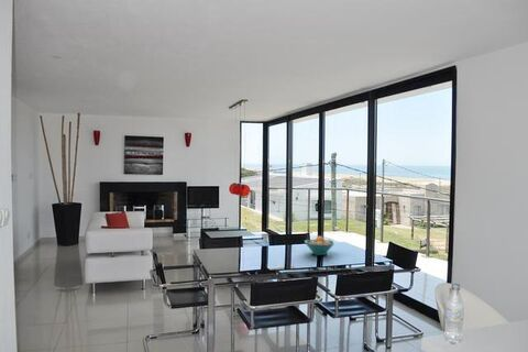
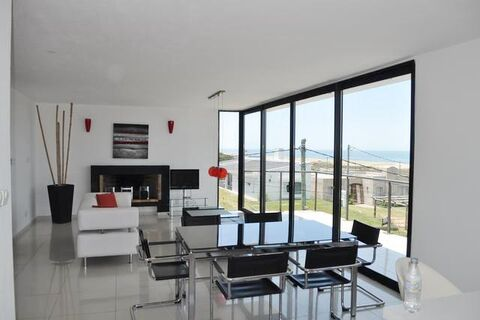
- fruit bowl [304,235,337,256]
